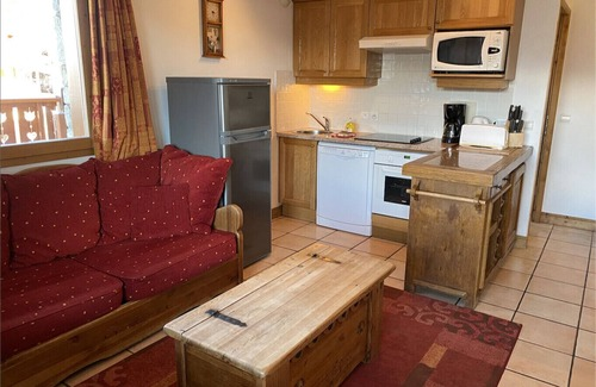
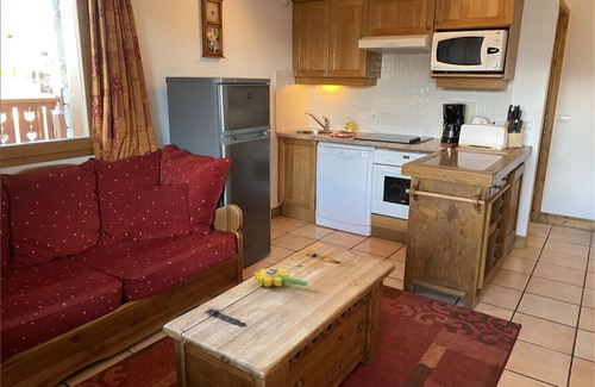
+ flower [253,267,308,288]
